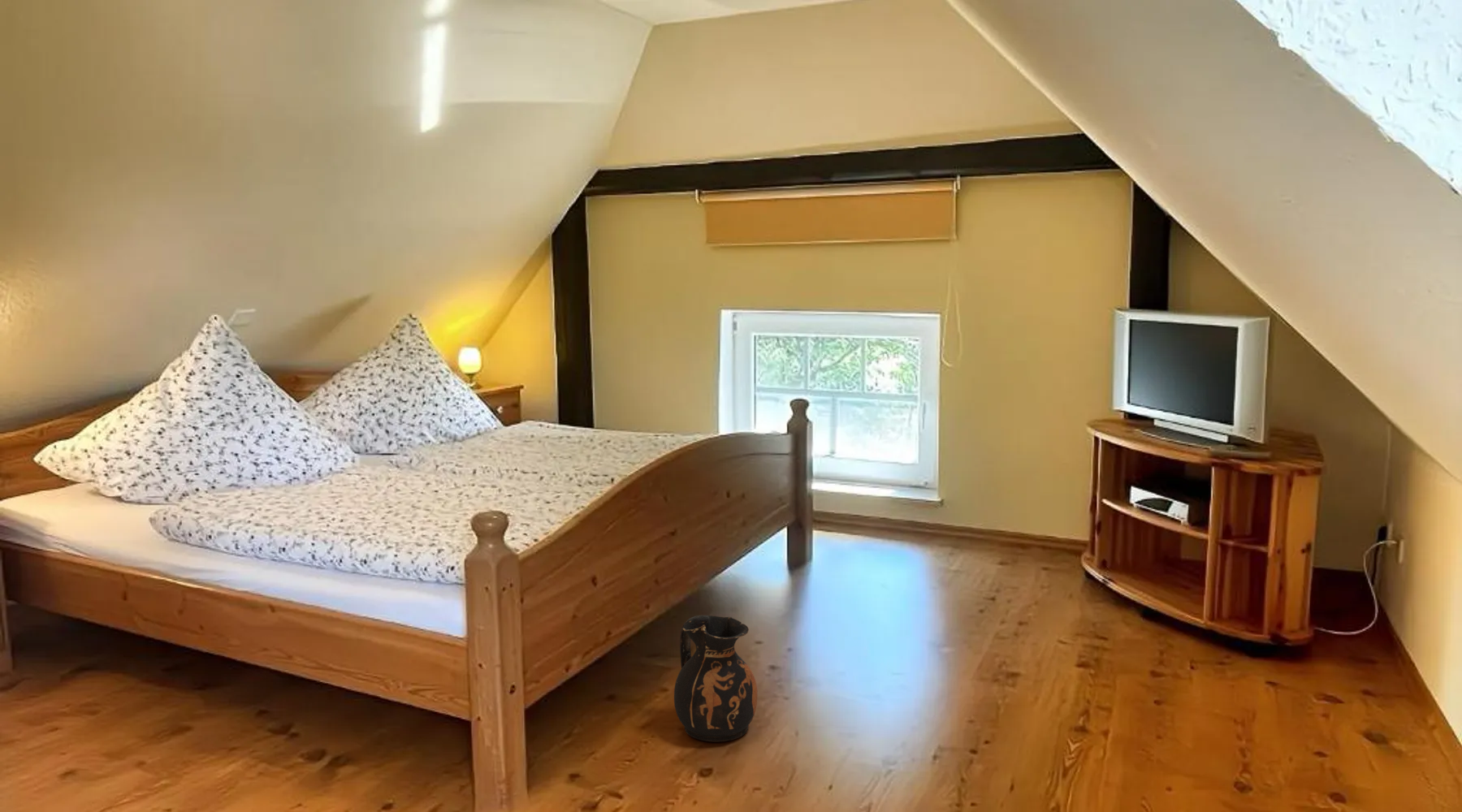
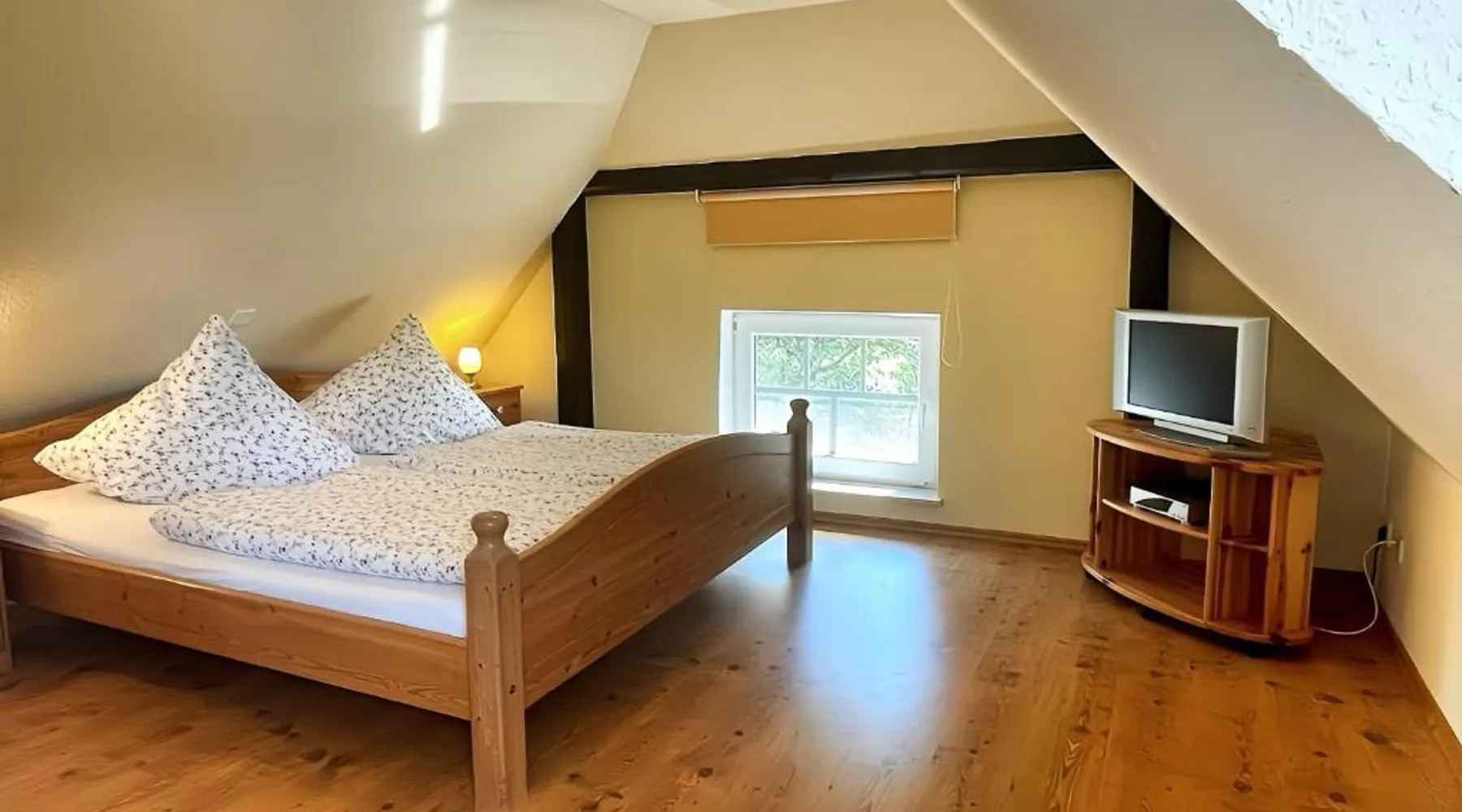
- ceramic jug [673,615,759,742]
